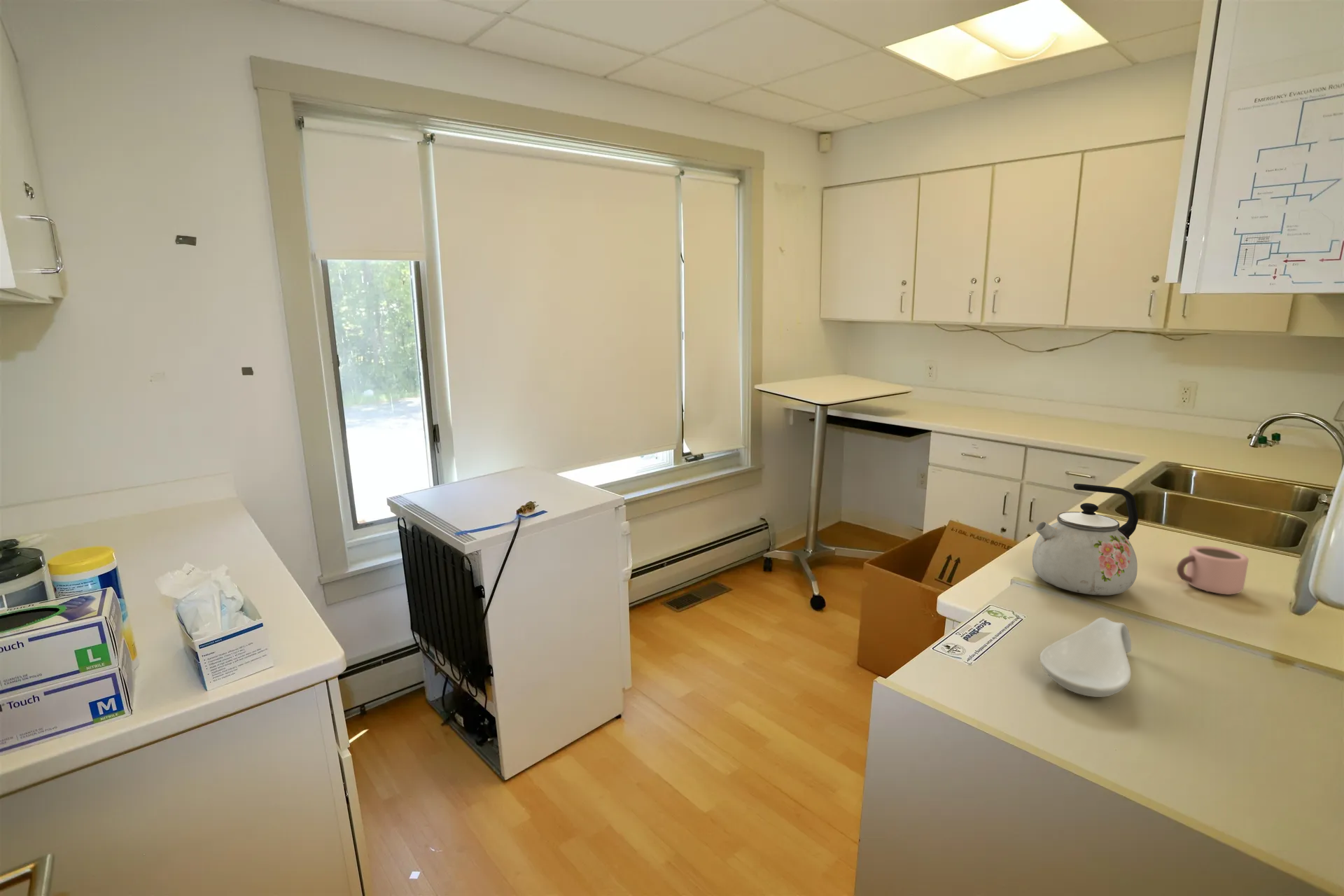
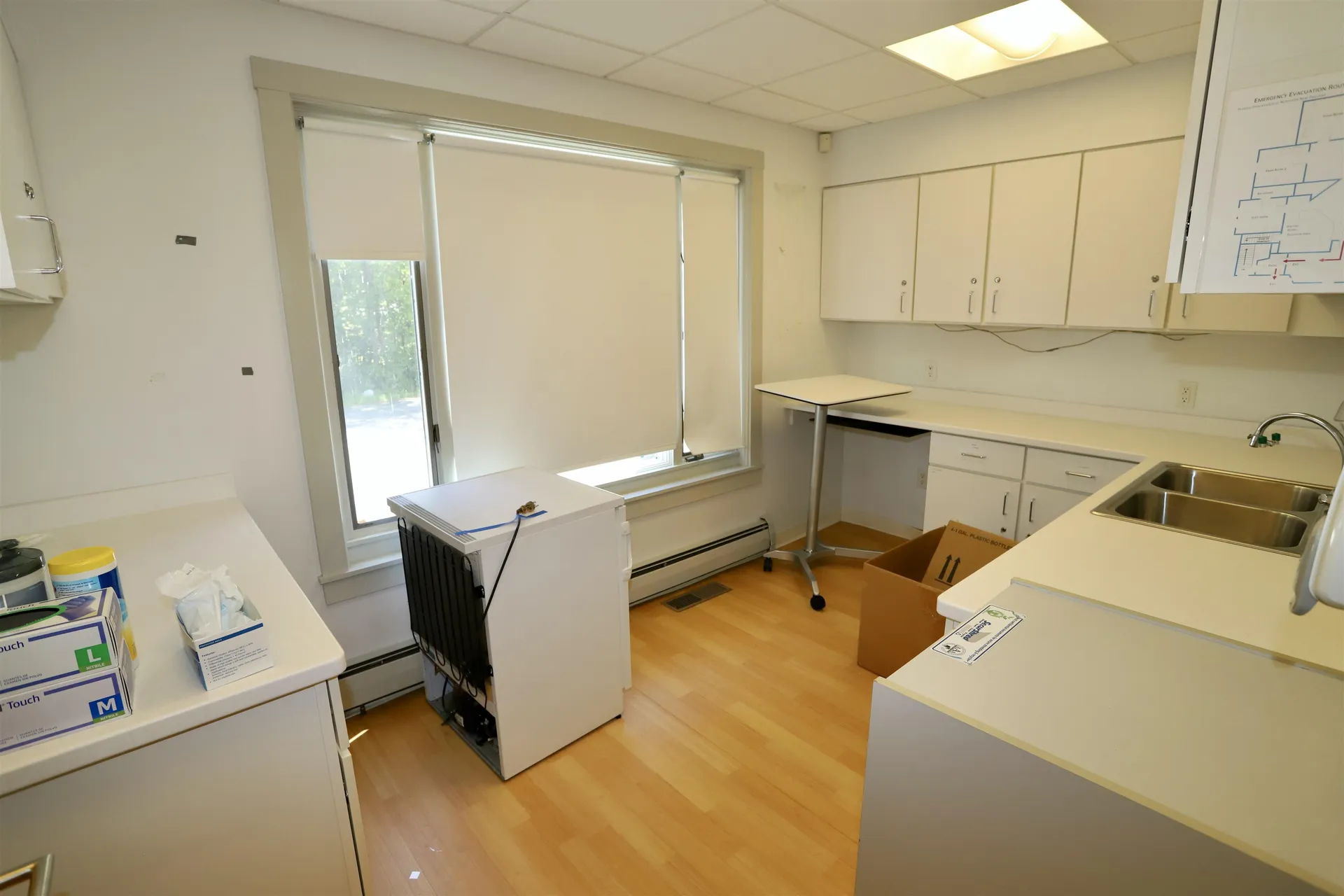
- kettle [1032,483,1139,596]
- mug [1176,545,1250,595]
- spoon rest [1039,617,1132,698]
